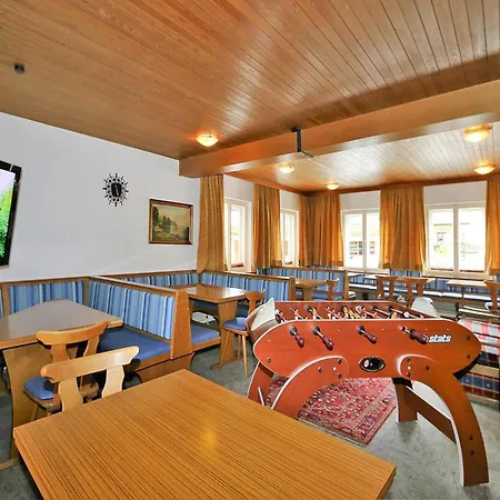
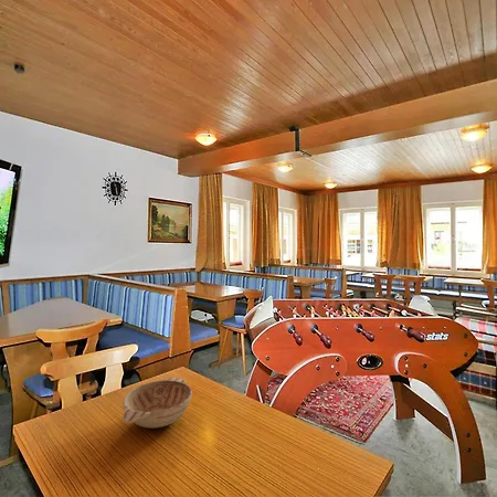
+ decorative bowl [121,377,193,430]
